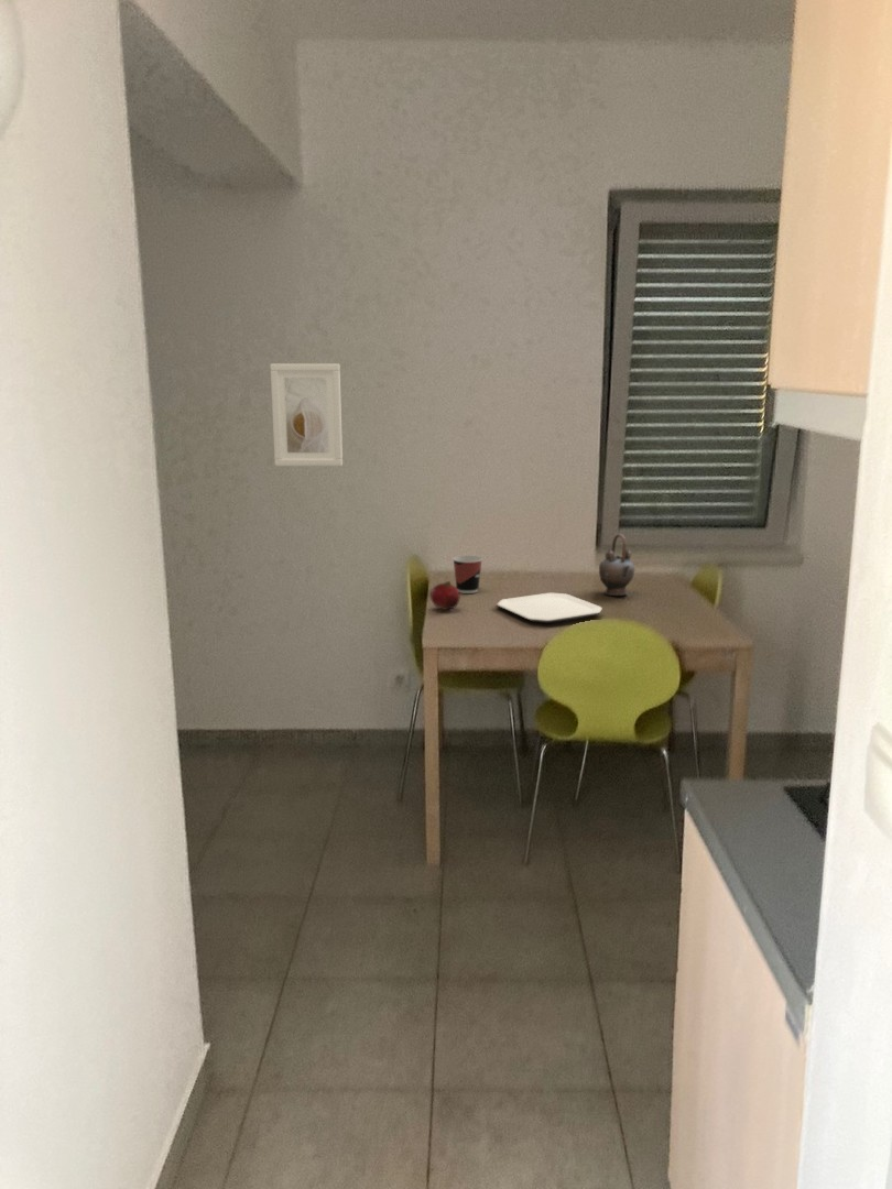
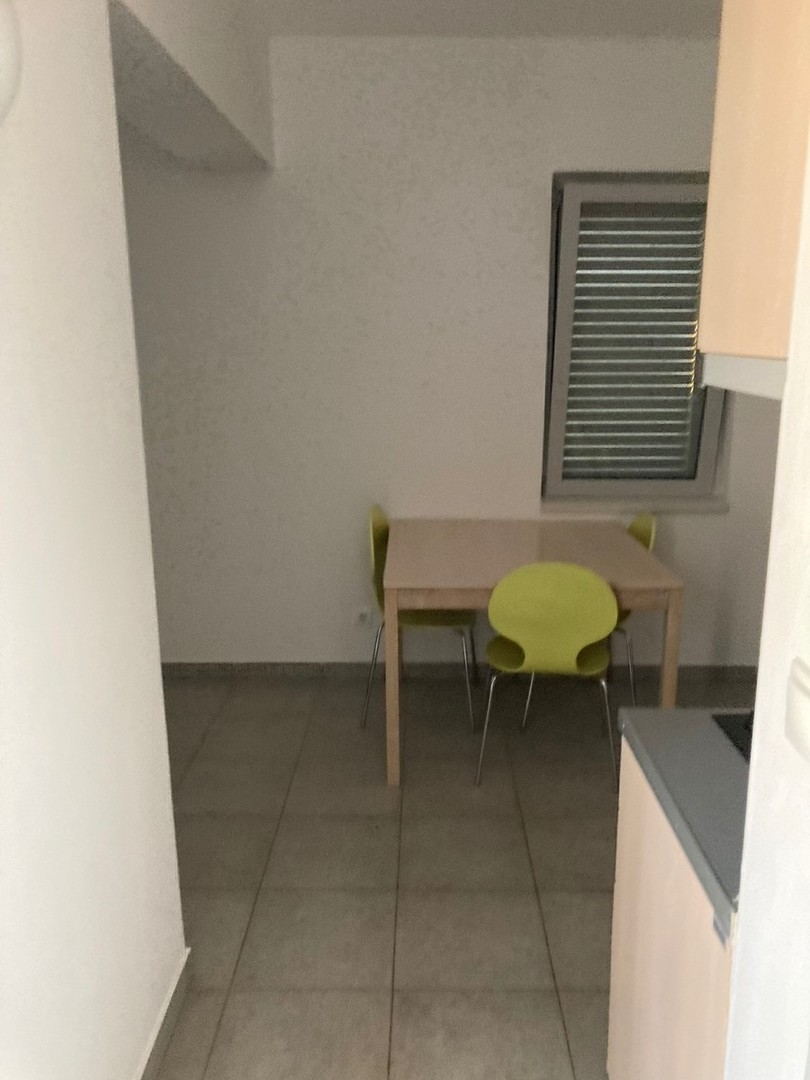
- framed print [269,362,344,467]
- fruit [429,580,461,611]
- teapot [598,533,635,597]
- plate [496,592,603,624]
- cup [452,555,483,594]
